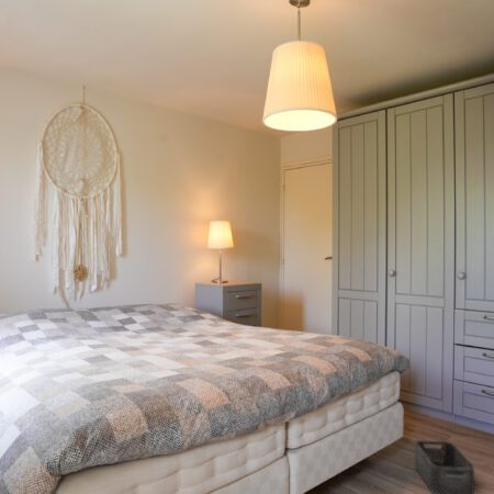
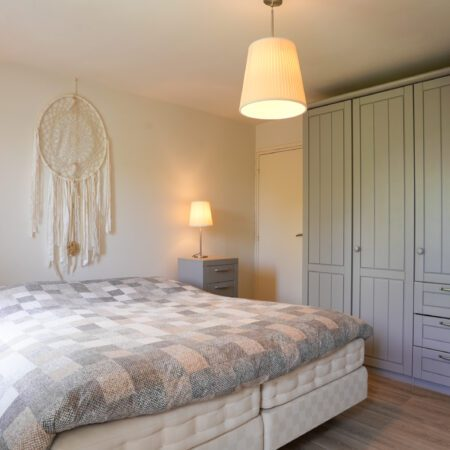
- storage bin [414,439,475,494]
